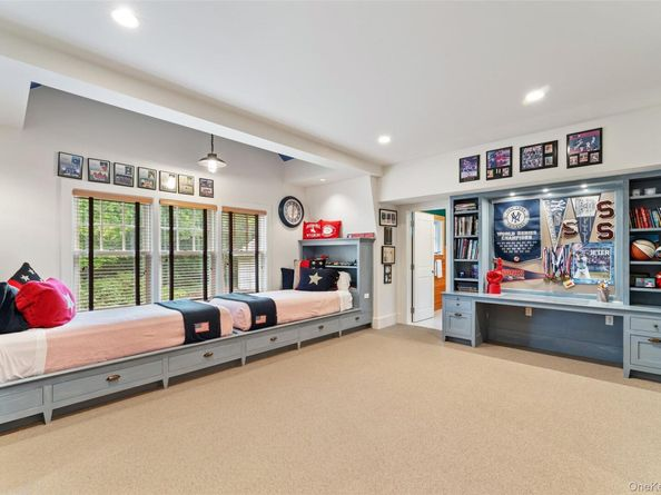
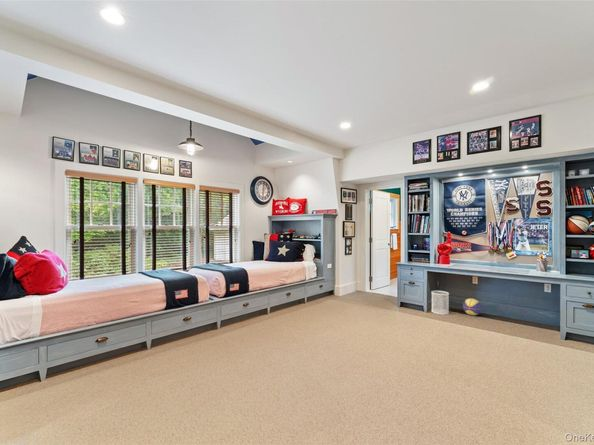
+ basketball [462,297,483,316]
+ wastebasket [430,290,450,315]
